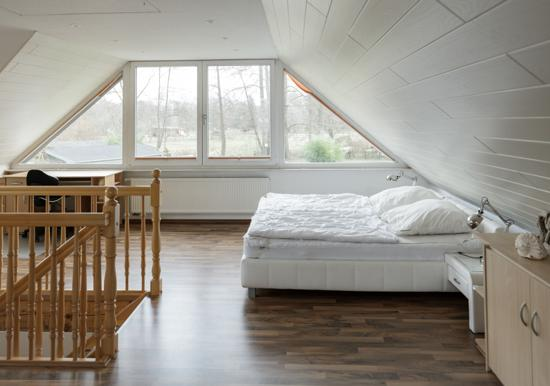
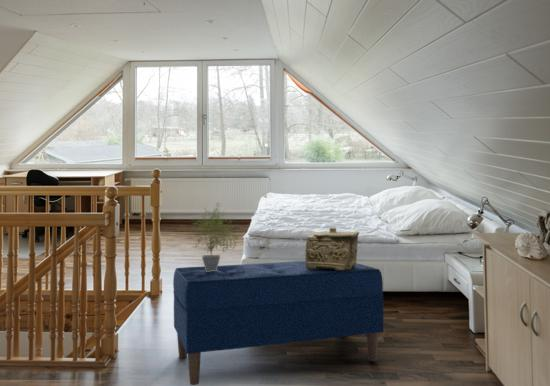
+ decorative box [305,227,360,271]
+ potted plant [189,201,240,272]
+ bench [172,260,385,386]
